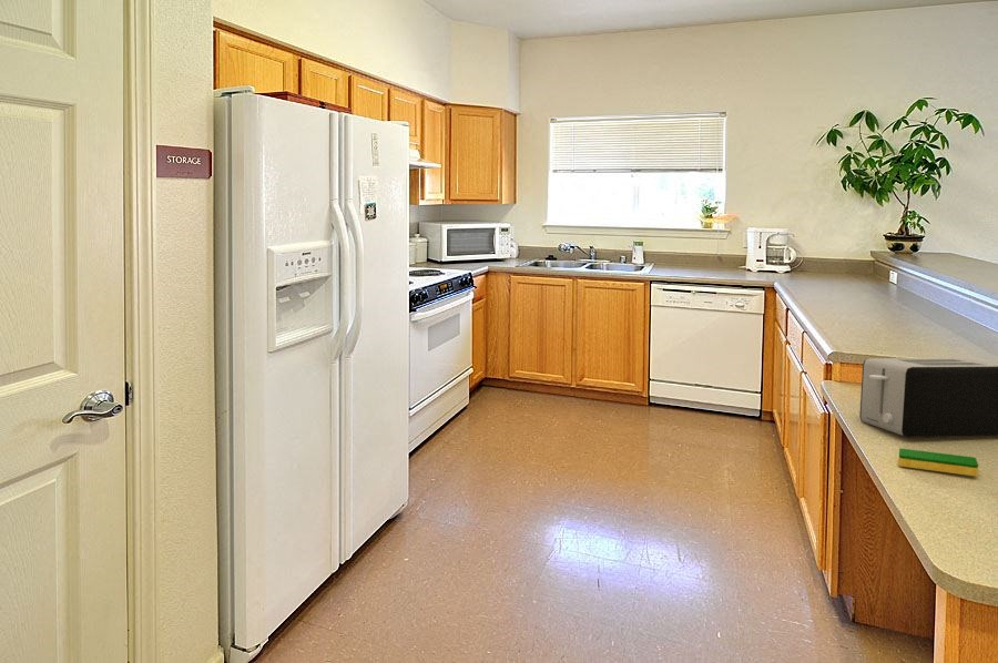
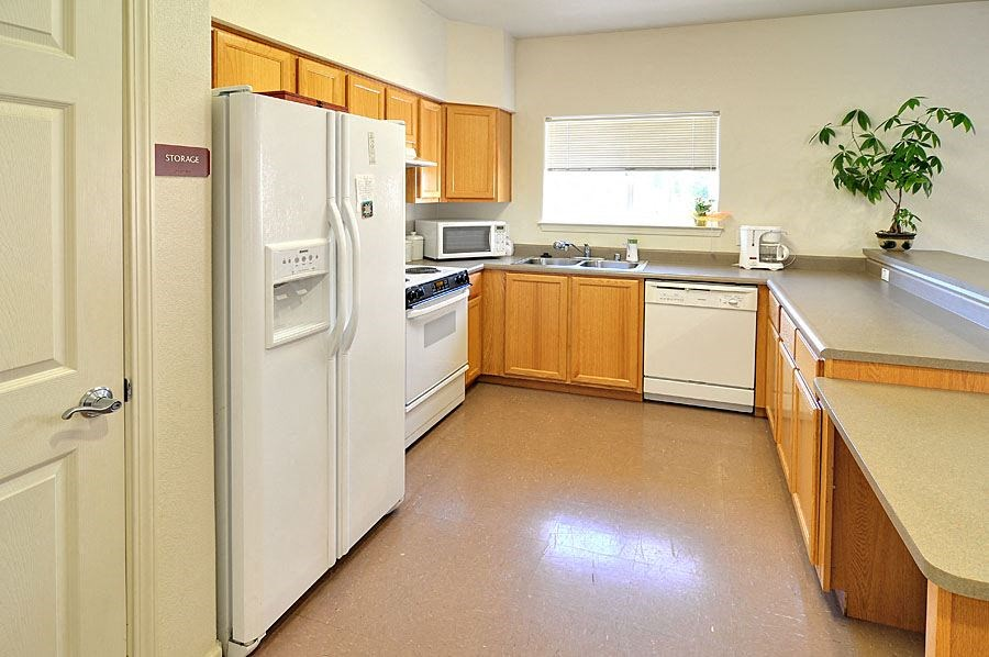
- toaster [858,357,998,438]
- dish sponge [897,447,979,478]
